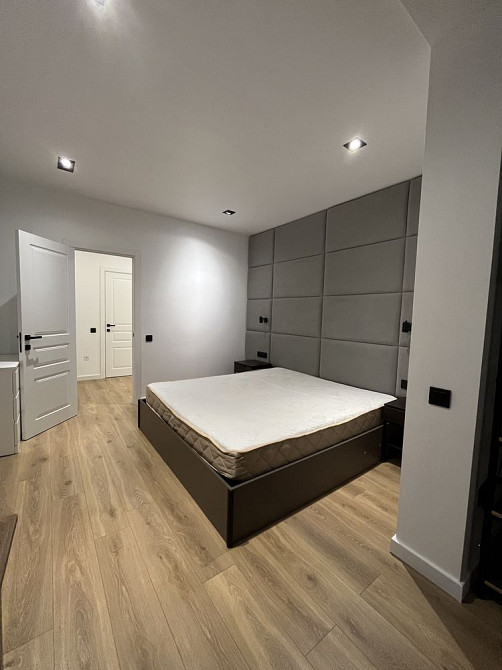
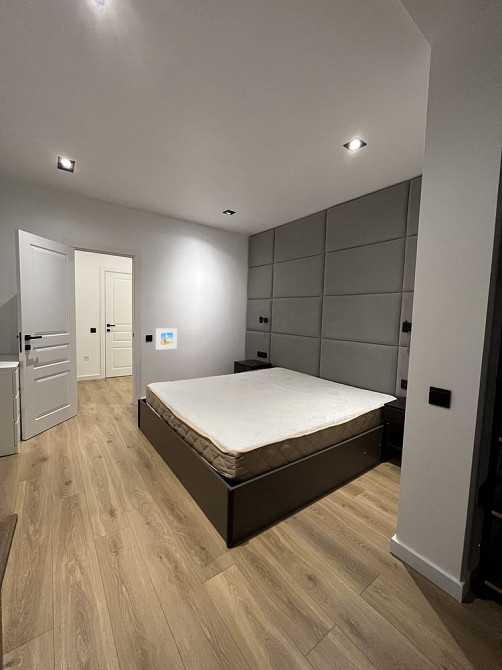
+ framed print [155,327,178,351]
